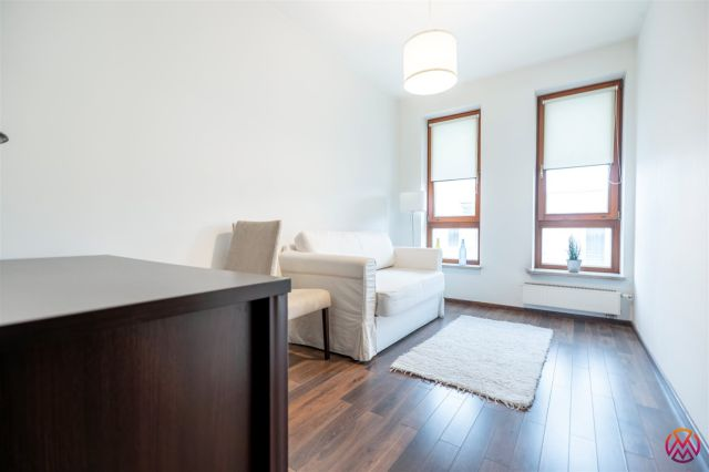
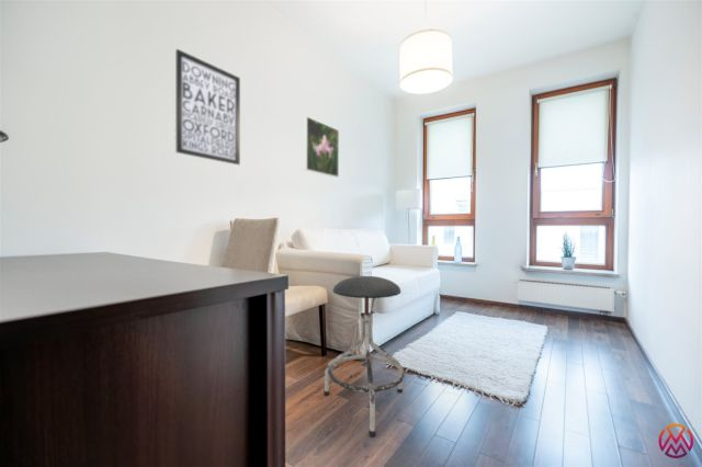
+ stool [322,275,406,437]
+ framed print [303,115,340,179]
+ wall art [174,48,241,166]
